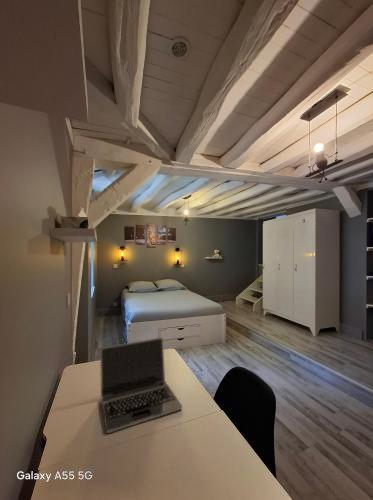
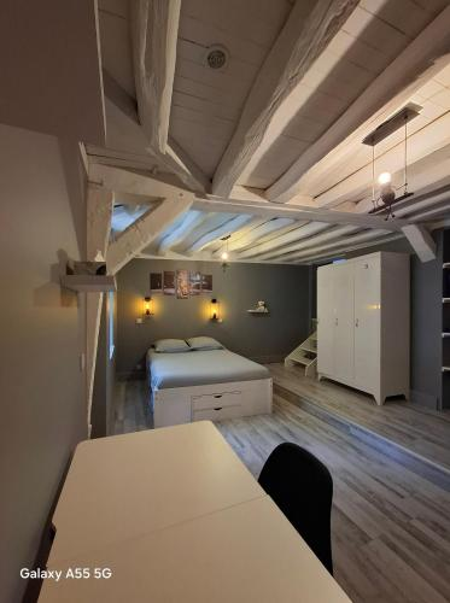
- laptop [99,337,183,434]
